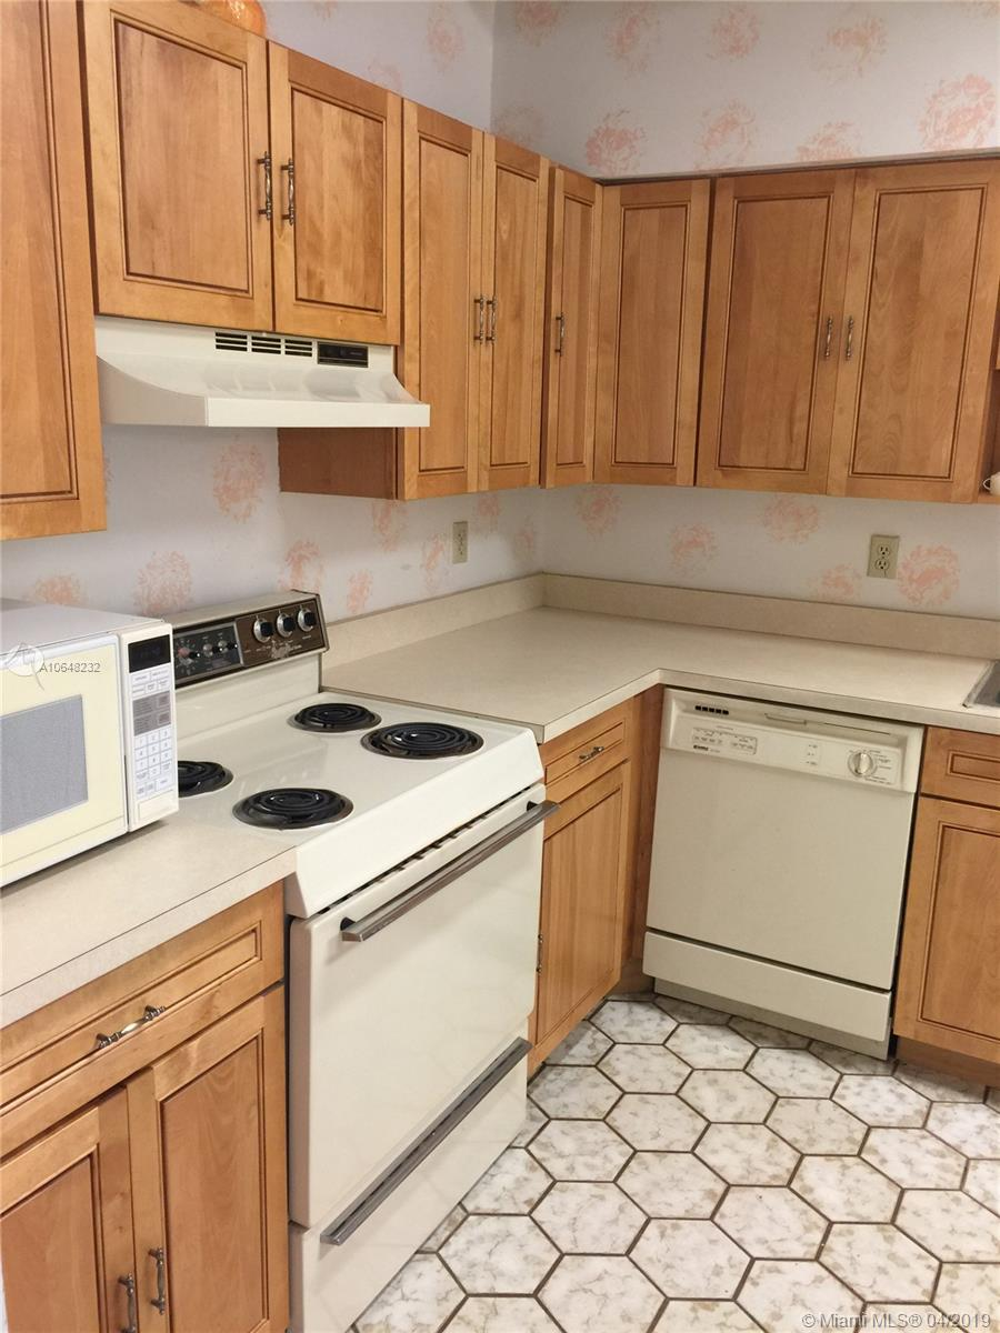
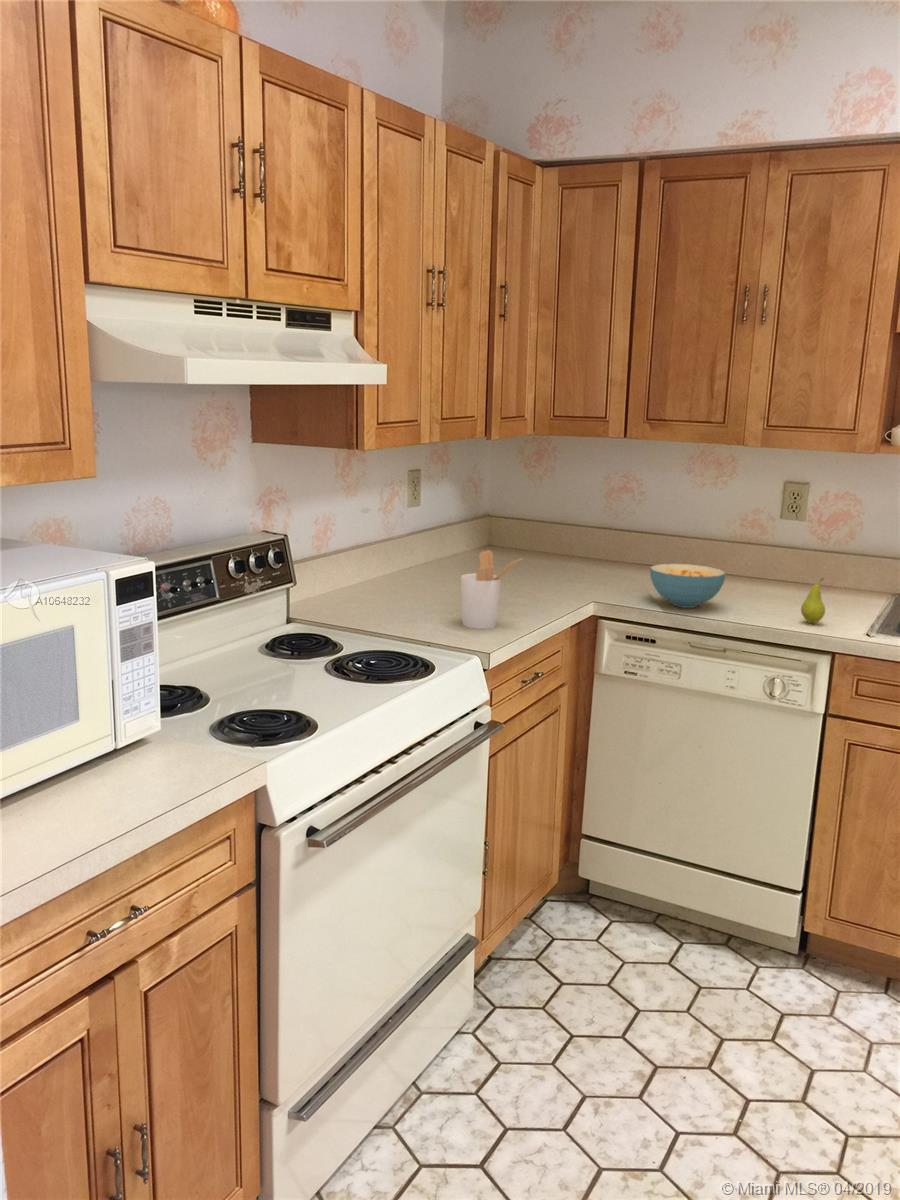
+ utensil holder [460,549,524,630]
+ fruit [800,577,826,624]
+ cereal bowl [649,563,727,609]
